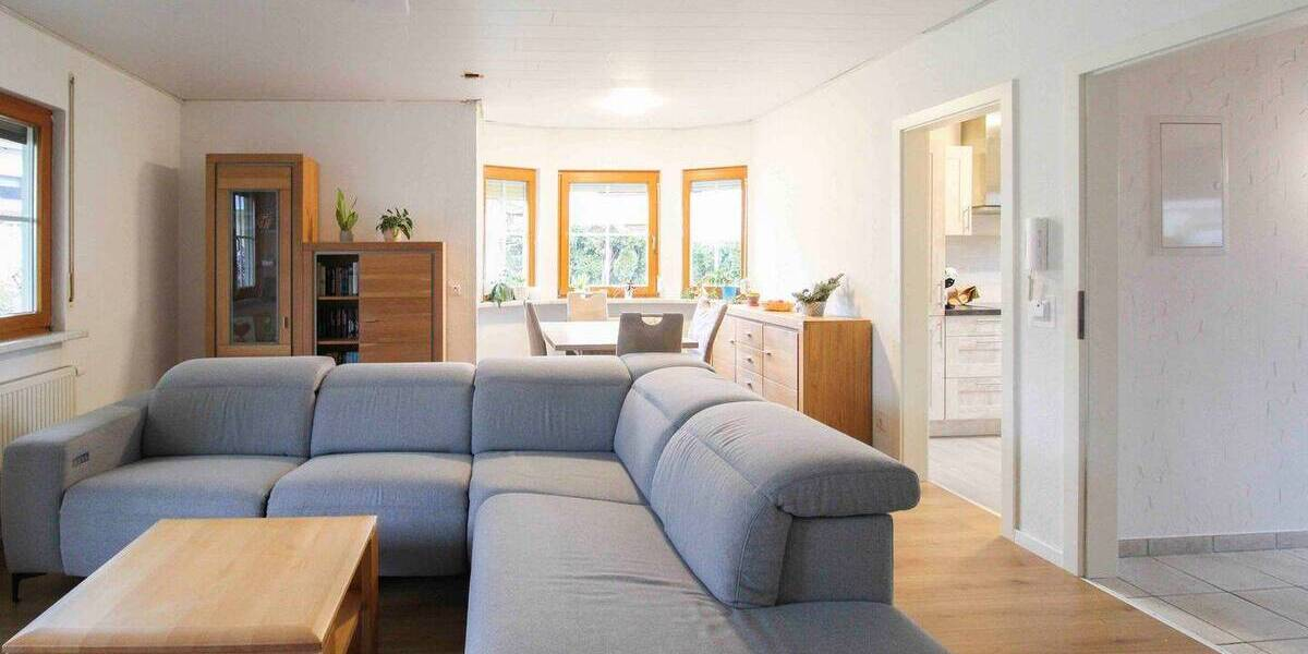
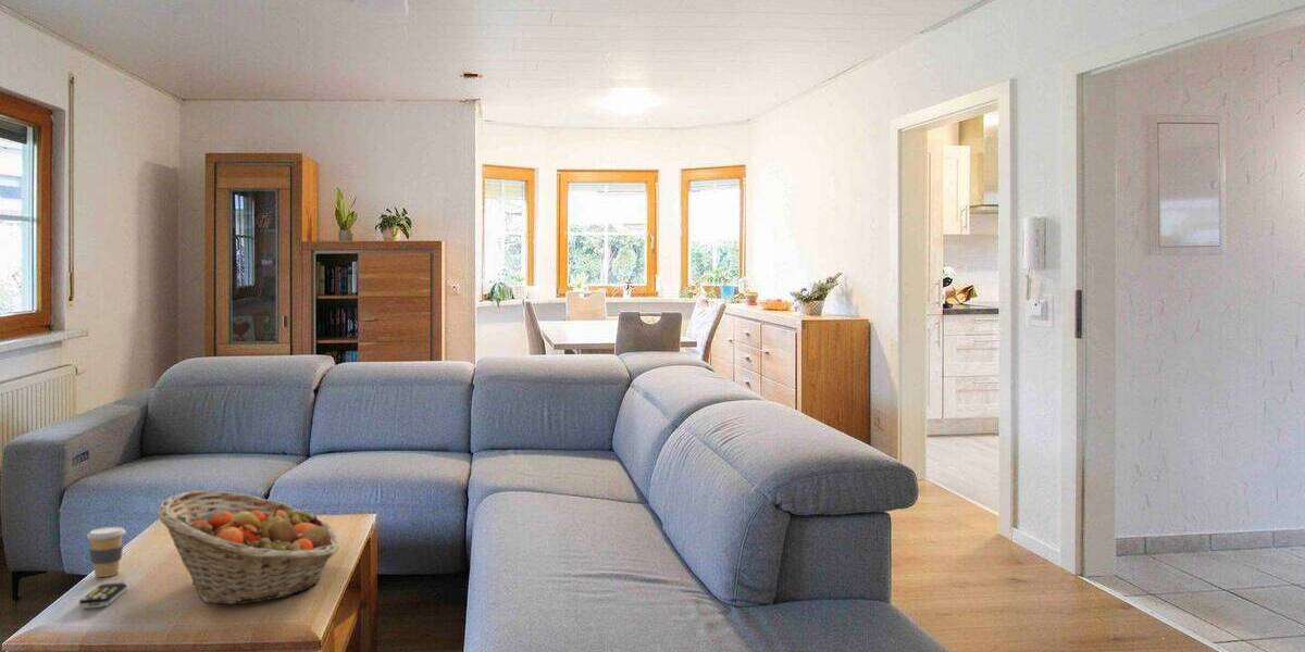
+ remote control [78,581,128,610]
+ fruit basket [157,490,340,605]
+ coffee cup [86,526,127,578]
